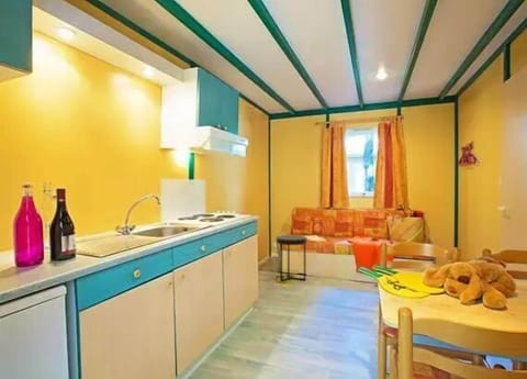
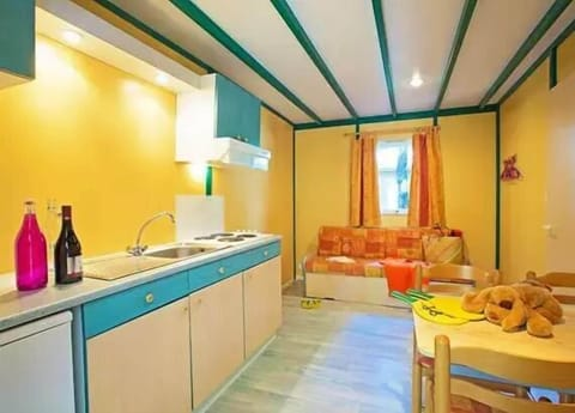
- side table [276,234,307,282]
